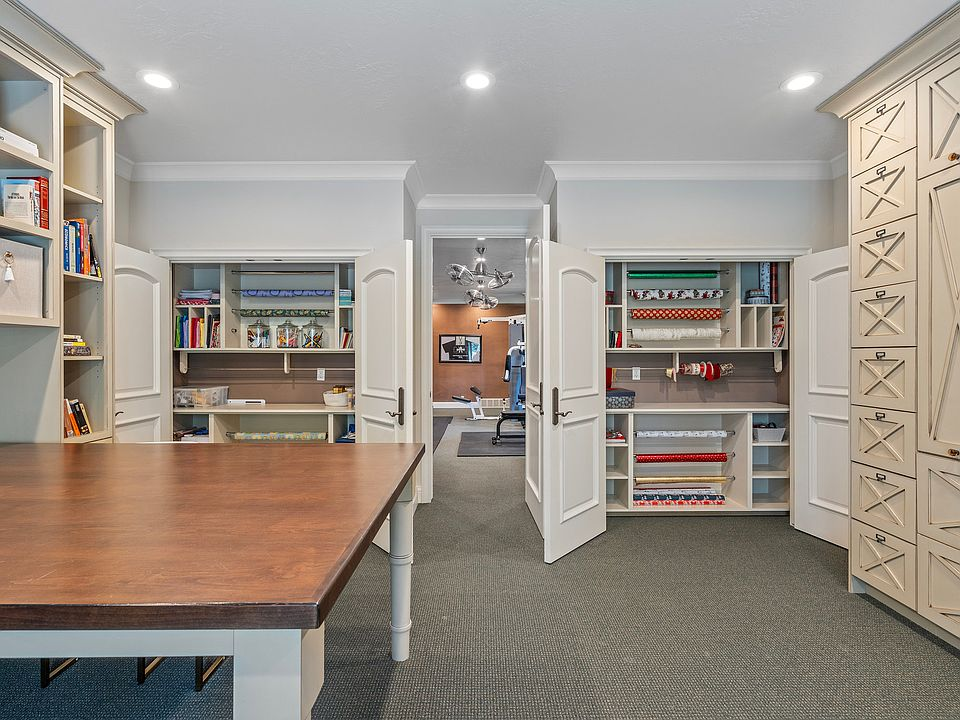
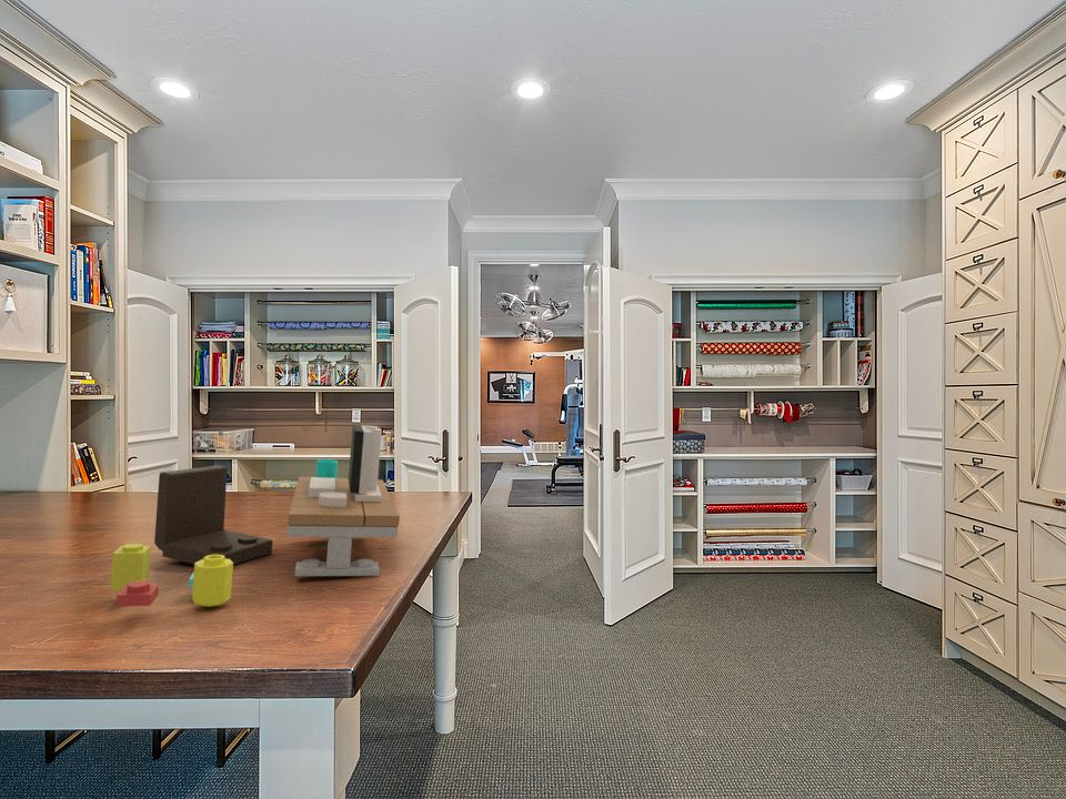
+ desk organizer [109,424,401,607]
